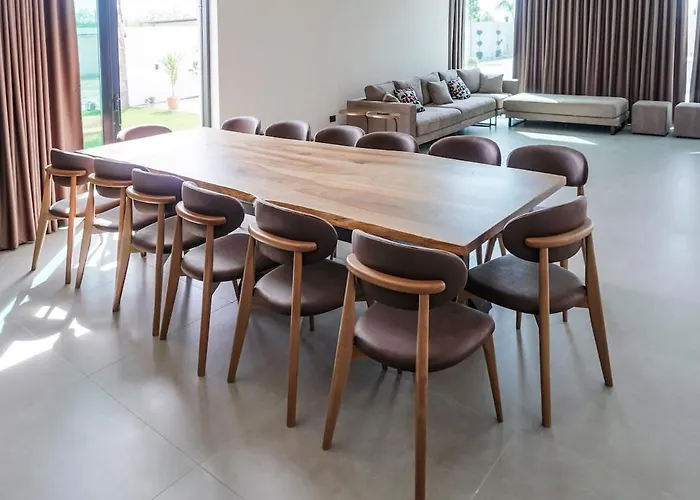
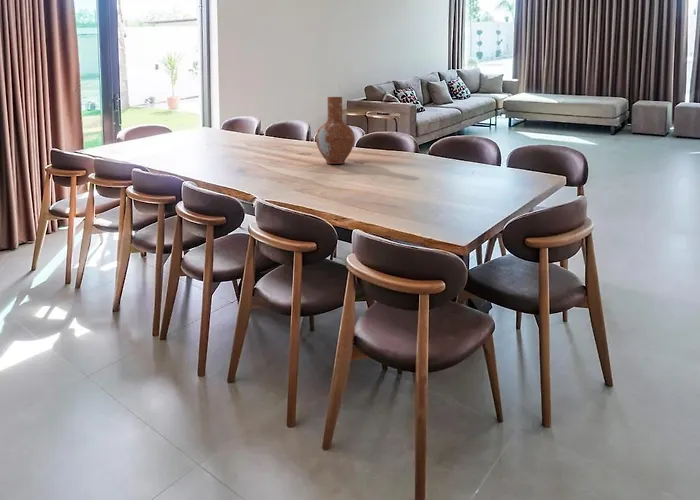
+ vase [315,96,356,165]
